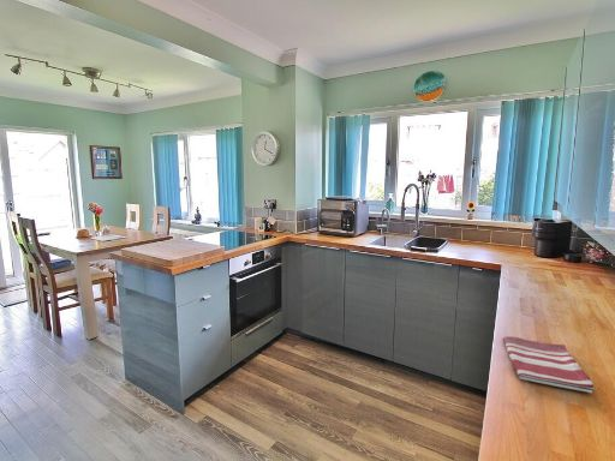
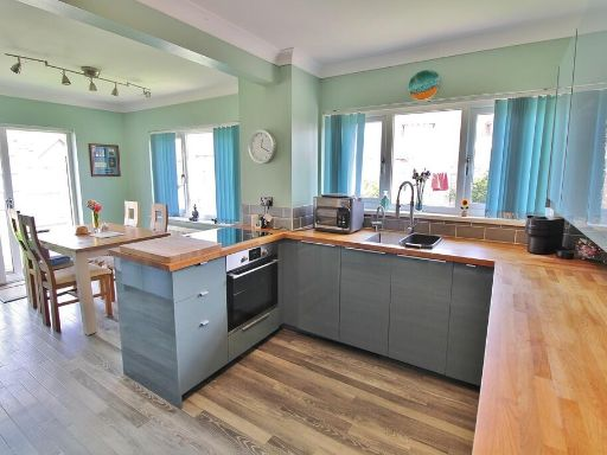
- dish towel [502,335,596,394]
